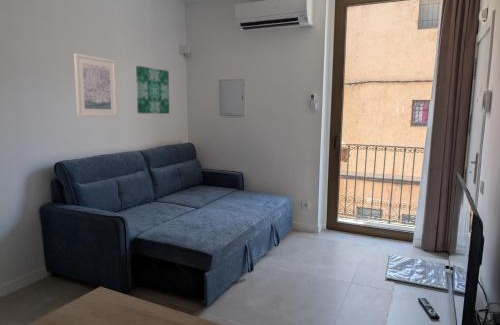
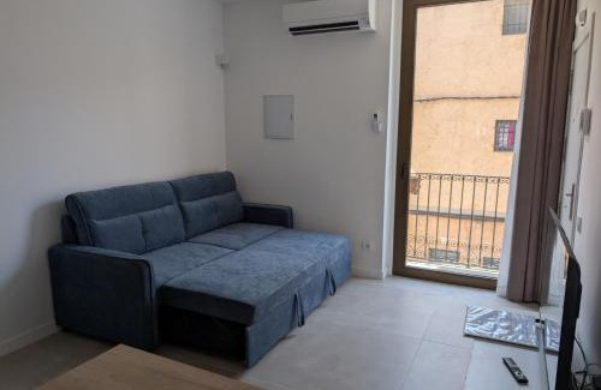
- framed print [73,52,118,118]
- wall art [135,65,170,115]
